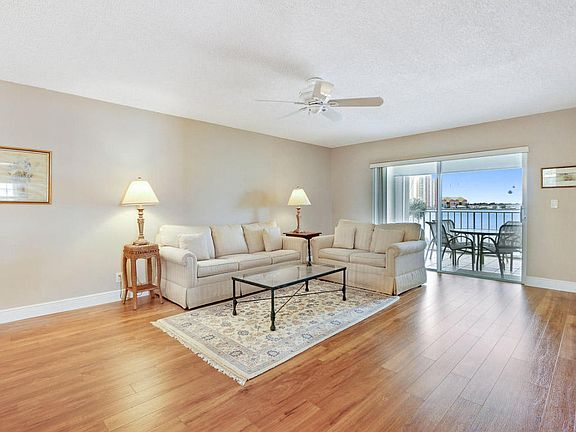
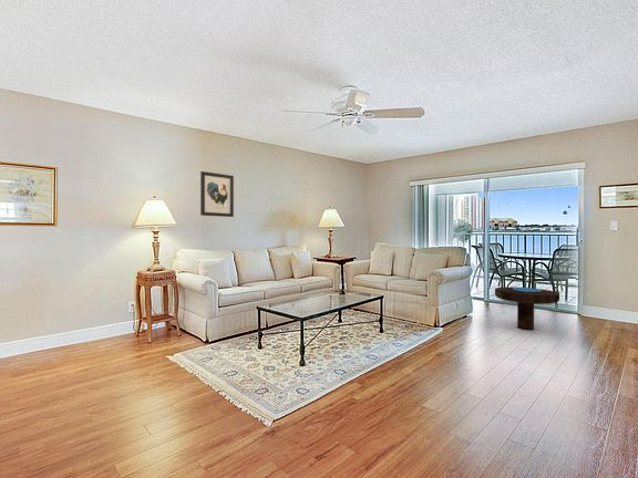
+ side table [494,285,560,331]
+ wall art [199,170,235,218]
